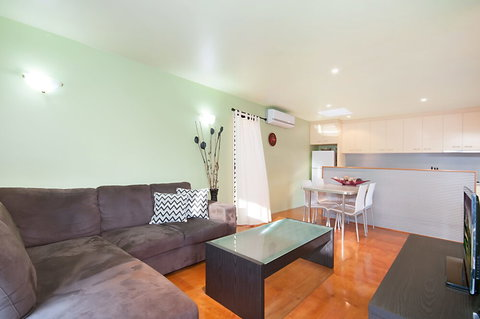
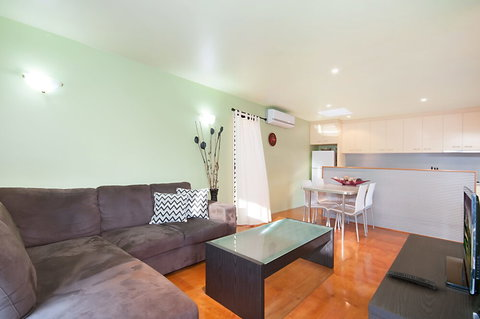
+ remote control [385,270,437,291]
